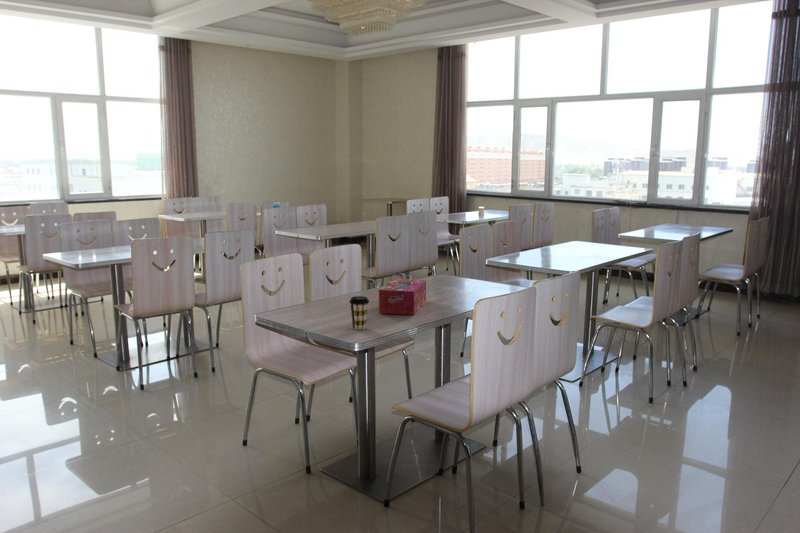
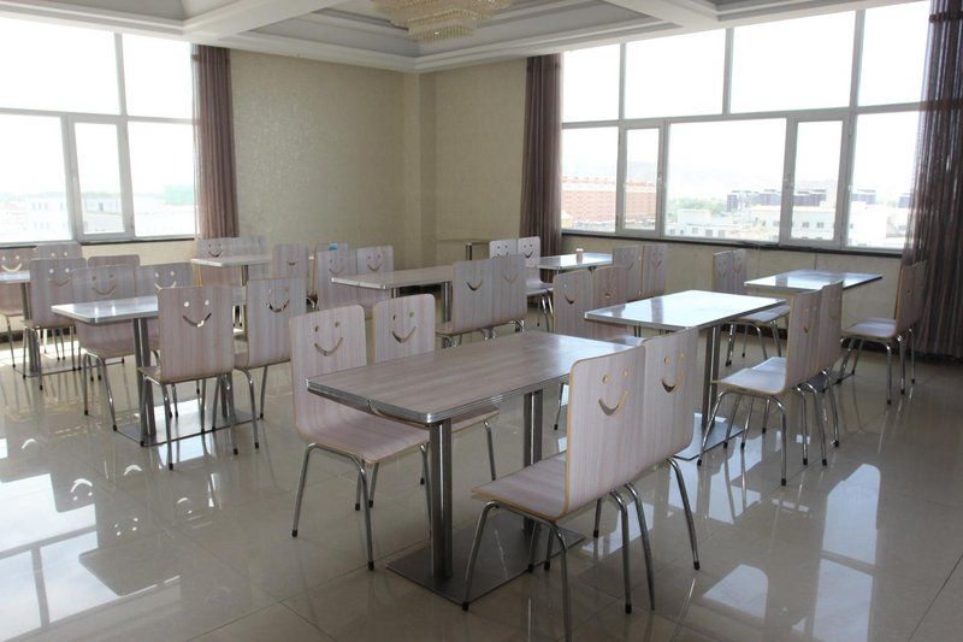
- tissue box [378,278,427,316]
- coffee cup [349,295,370,330]
